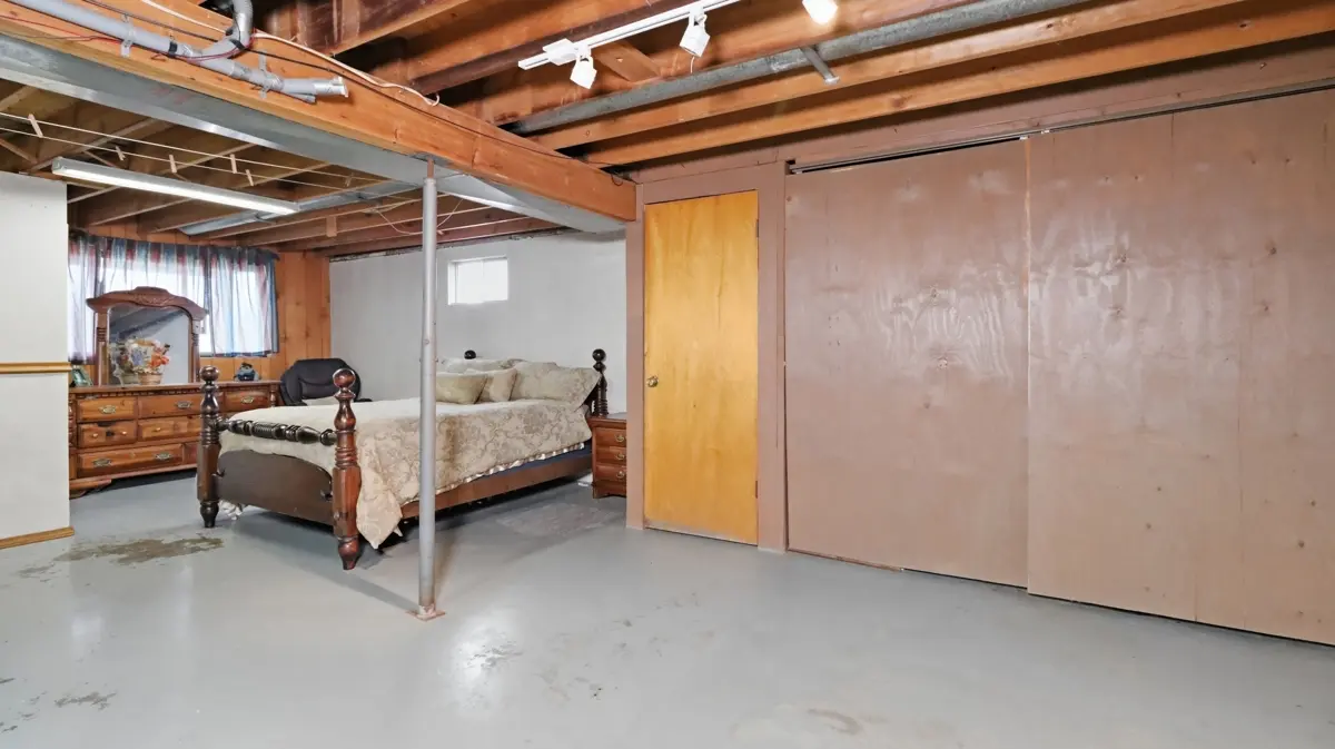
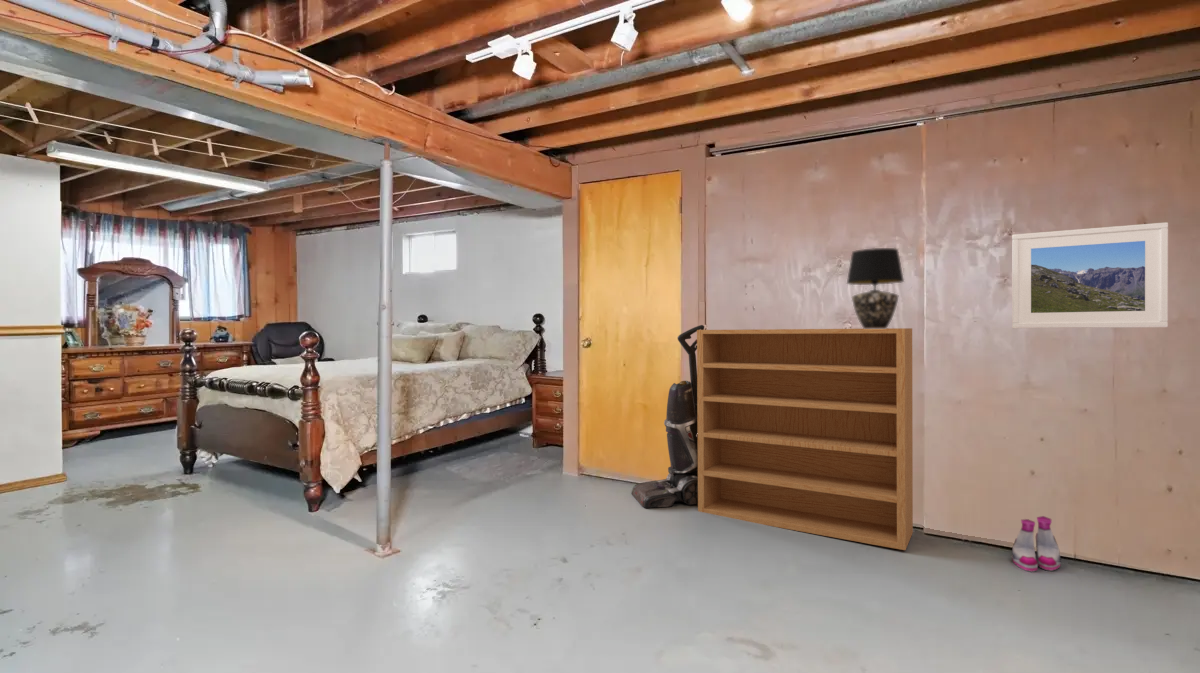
+ boots [1011,515,1062,573]
+ vacuum cleaner [631,324,705,509]
+ bookcase [696,327,914,551]
+ table lamp [845,247,905,329]
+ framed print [1011,221,1169,329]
